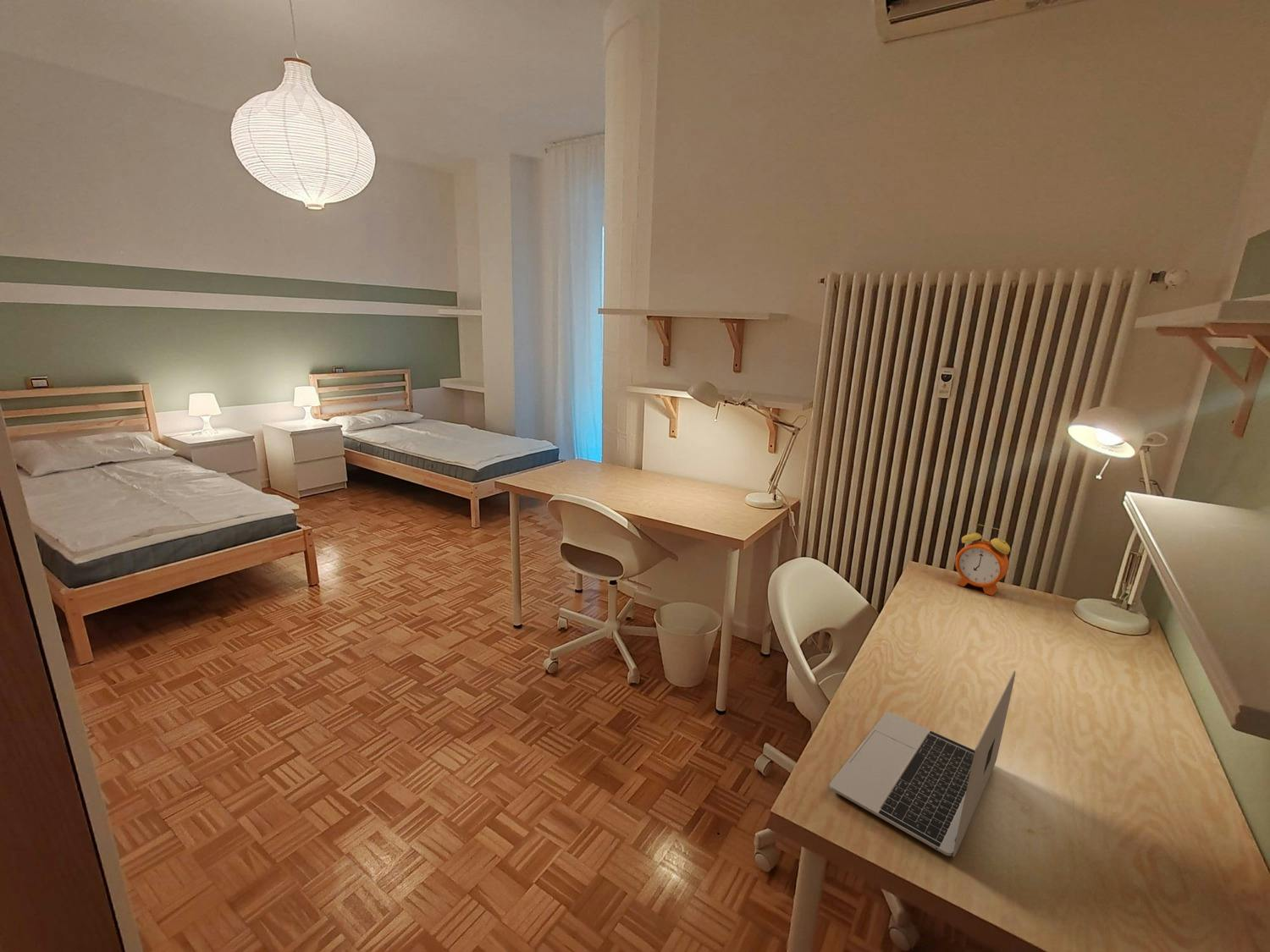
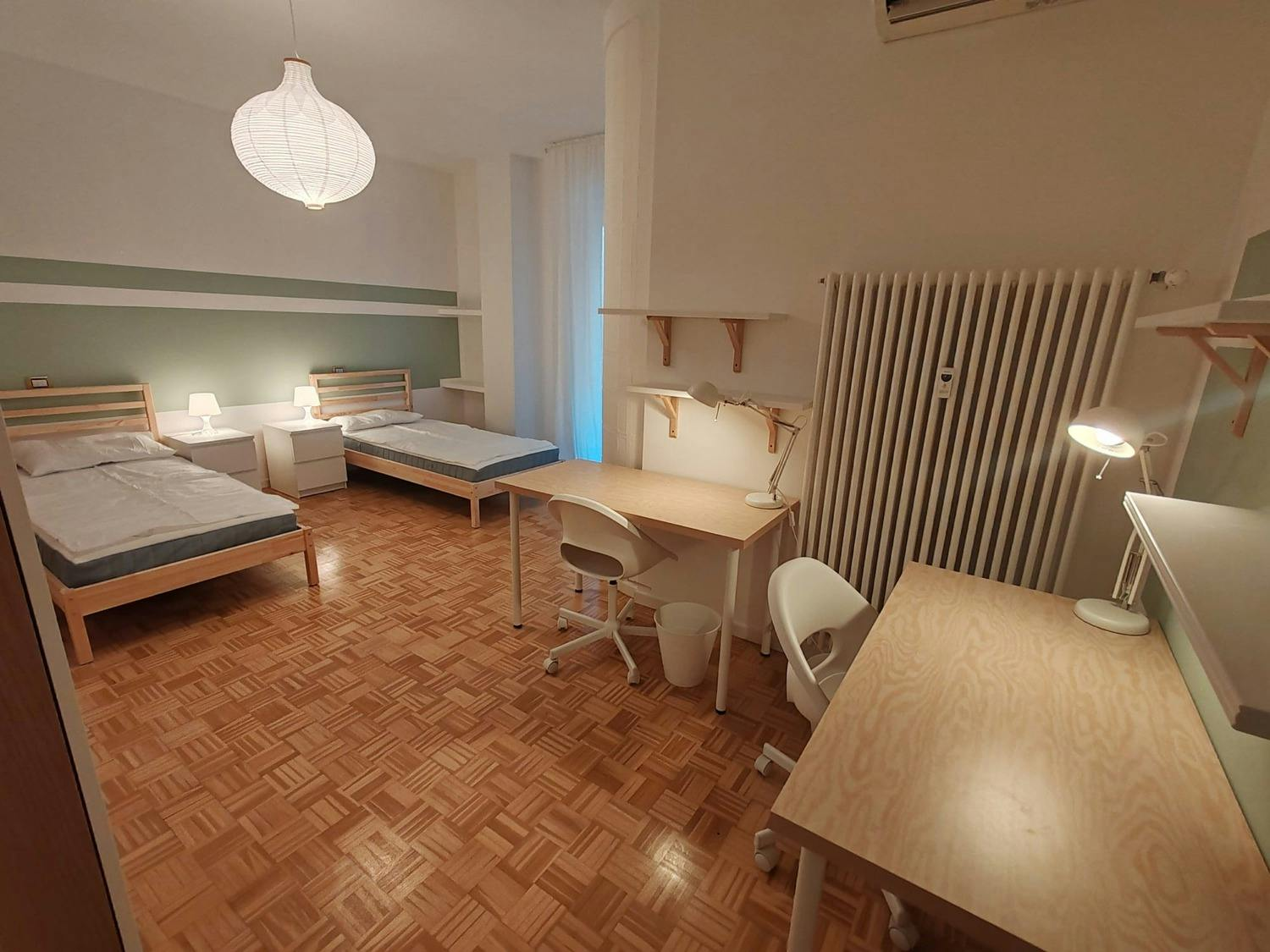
- alarm clock [954,524,1011,597]
- laptop [829,670,1016,858]
